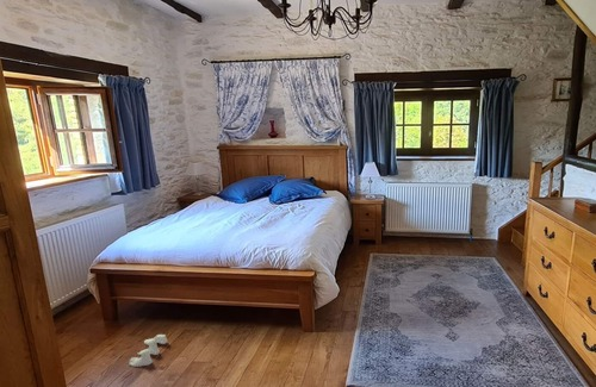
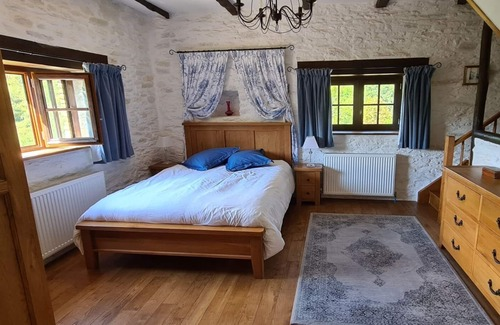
- baby booties [129,333,168,368]
